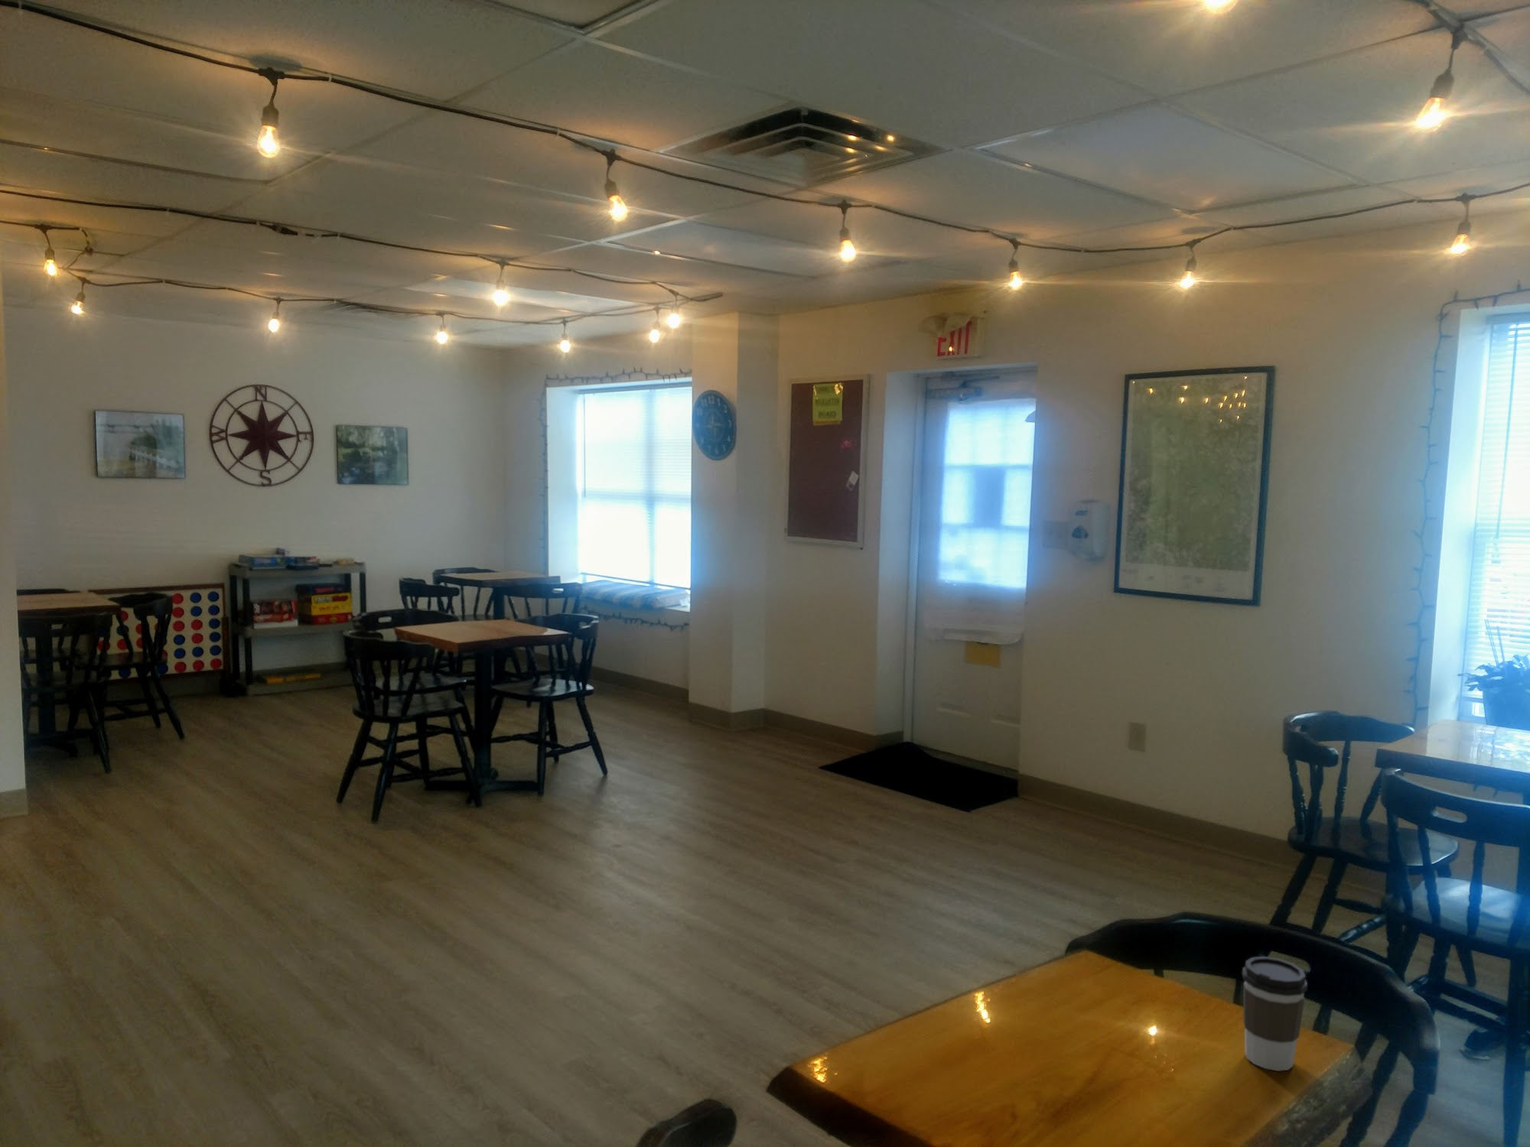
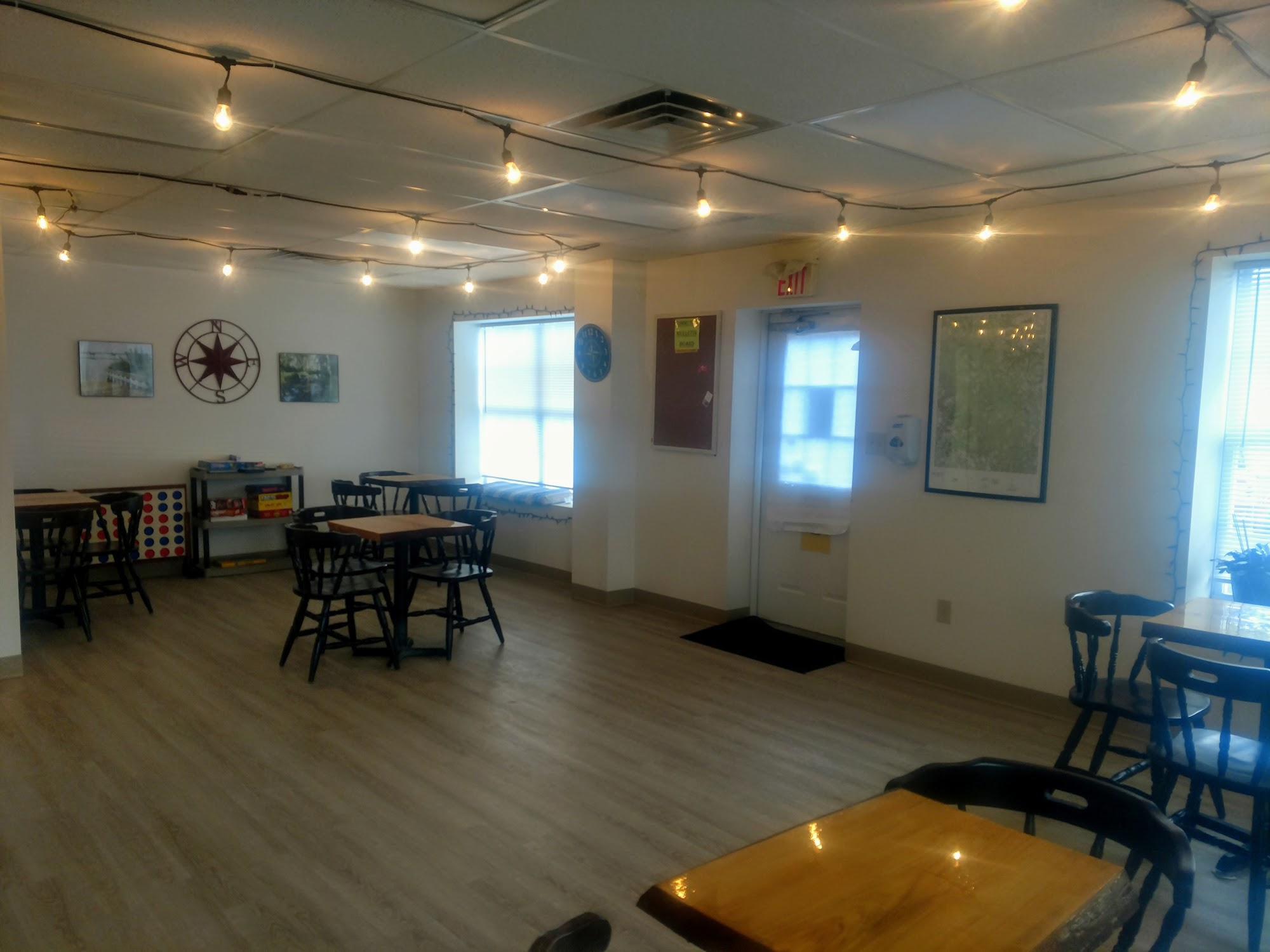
- coffee cup [1241,955,1308,1072]
